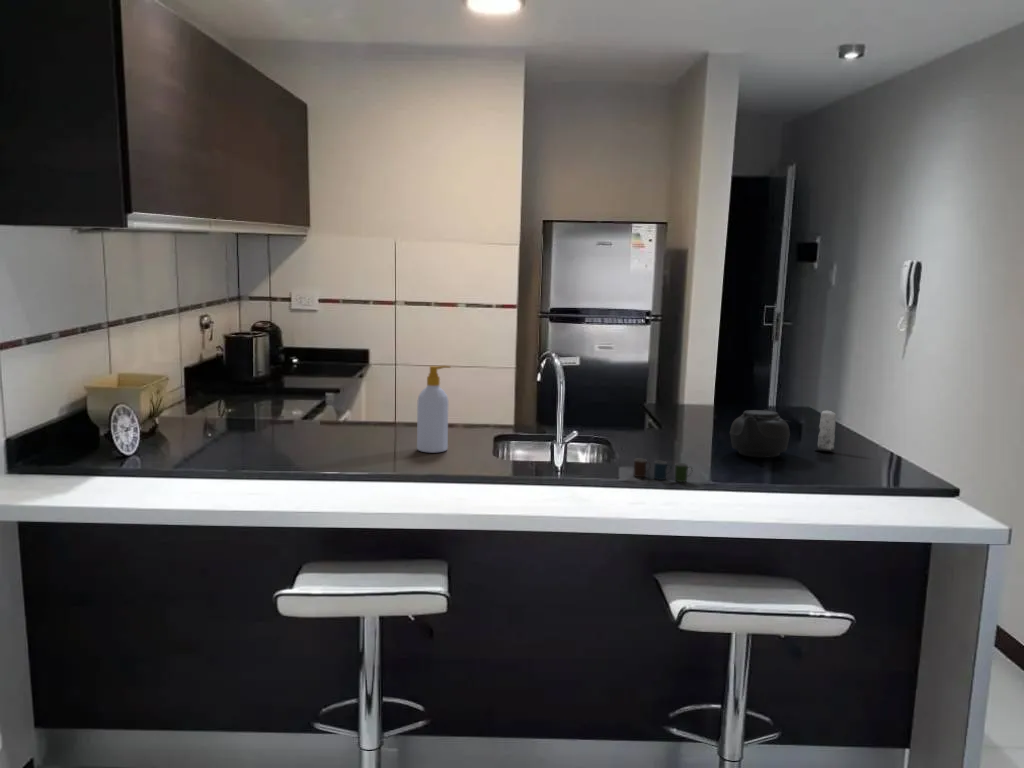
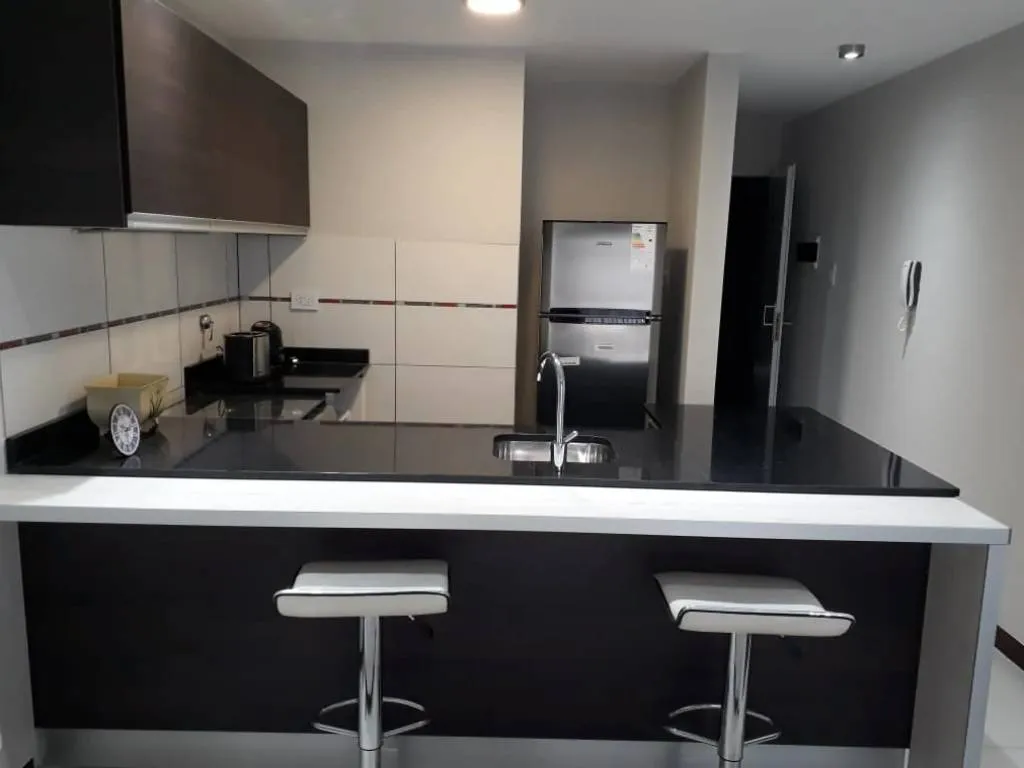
- cup [633,458,694,483]
- teapot [729,408,795,459]
- candle [813,409,837,452]
- soap bottle [416,365,452,454]
